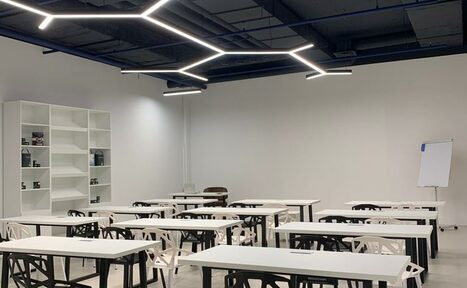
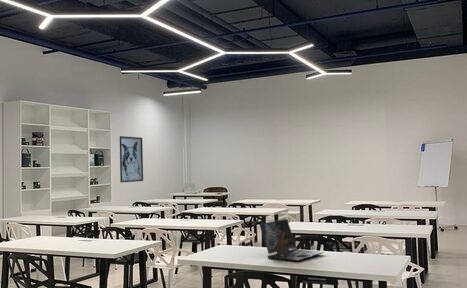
+ laptop [258,218,325,262]
+ wall art [119,135,144,183]
